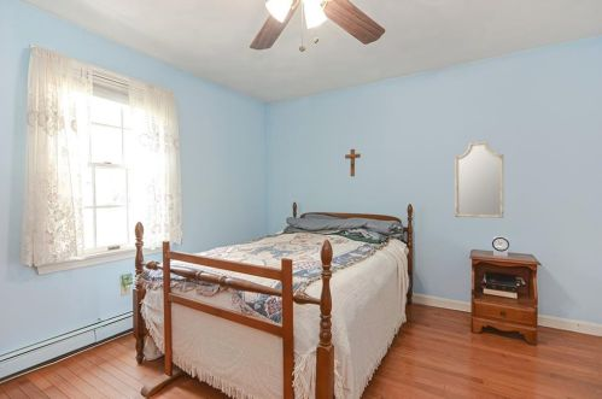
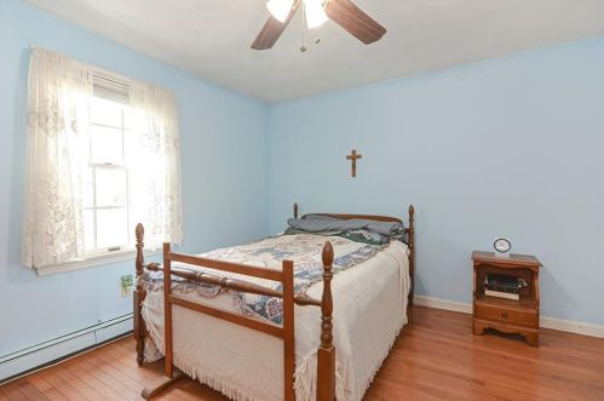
- home mirror [454,141,504,219]
